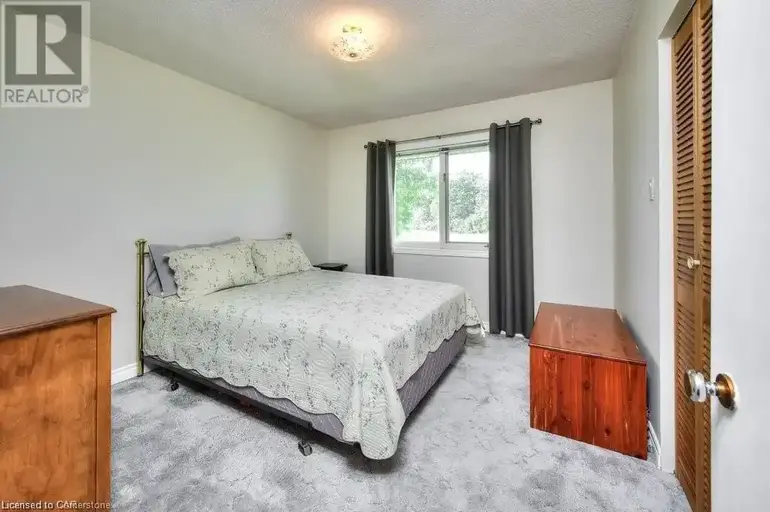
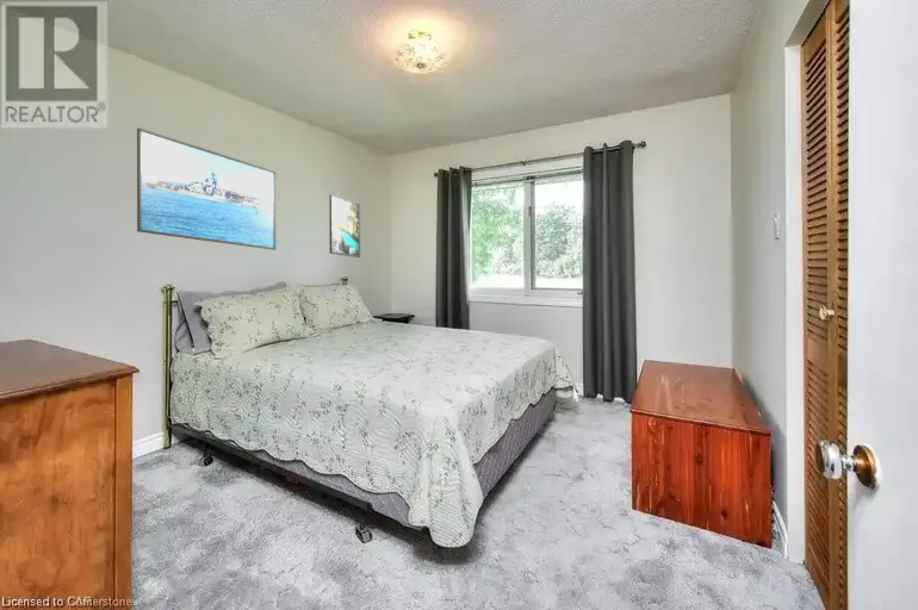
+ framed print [136,126,278,251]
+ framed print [329,194,361,259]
